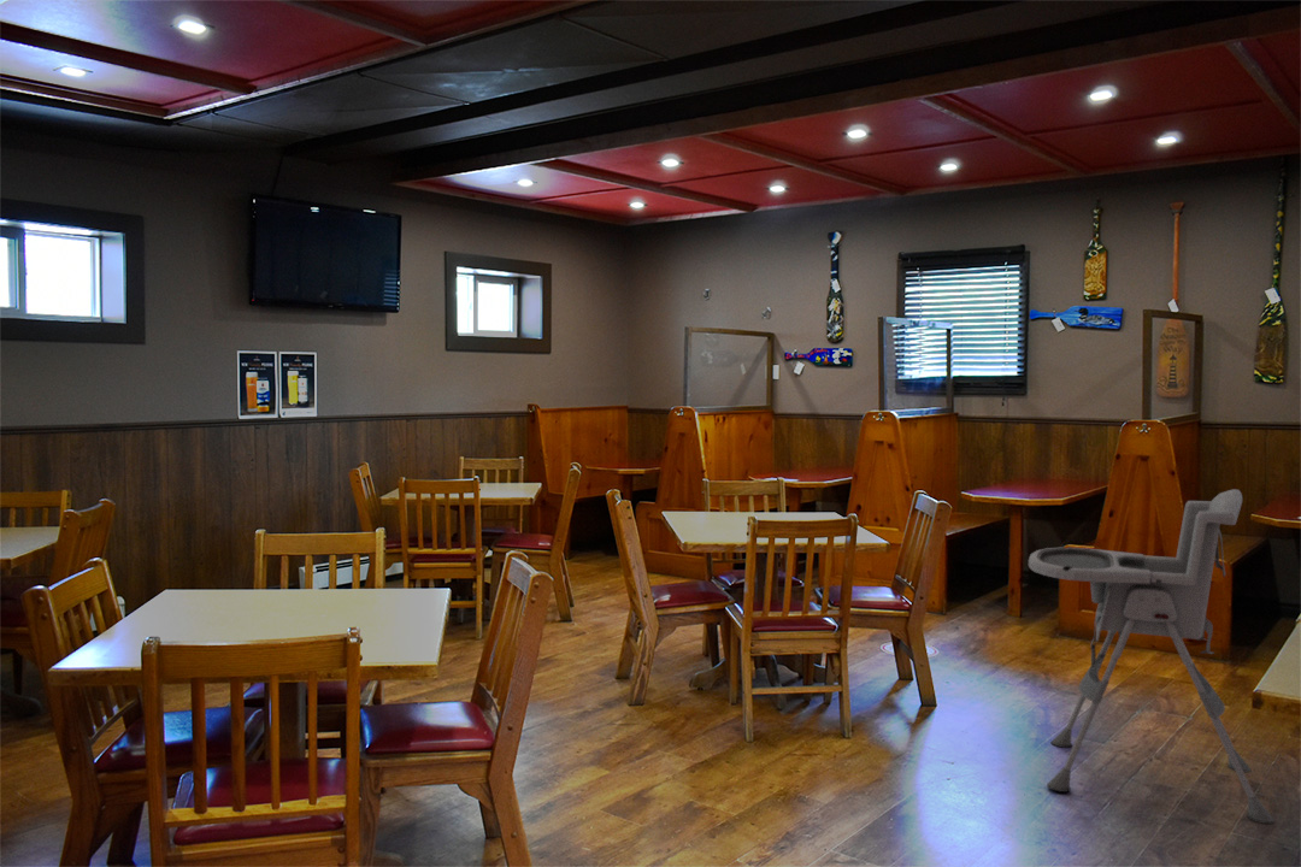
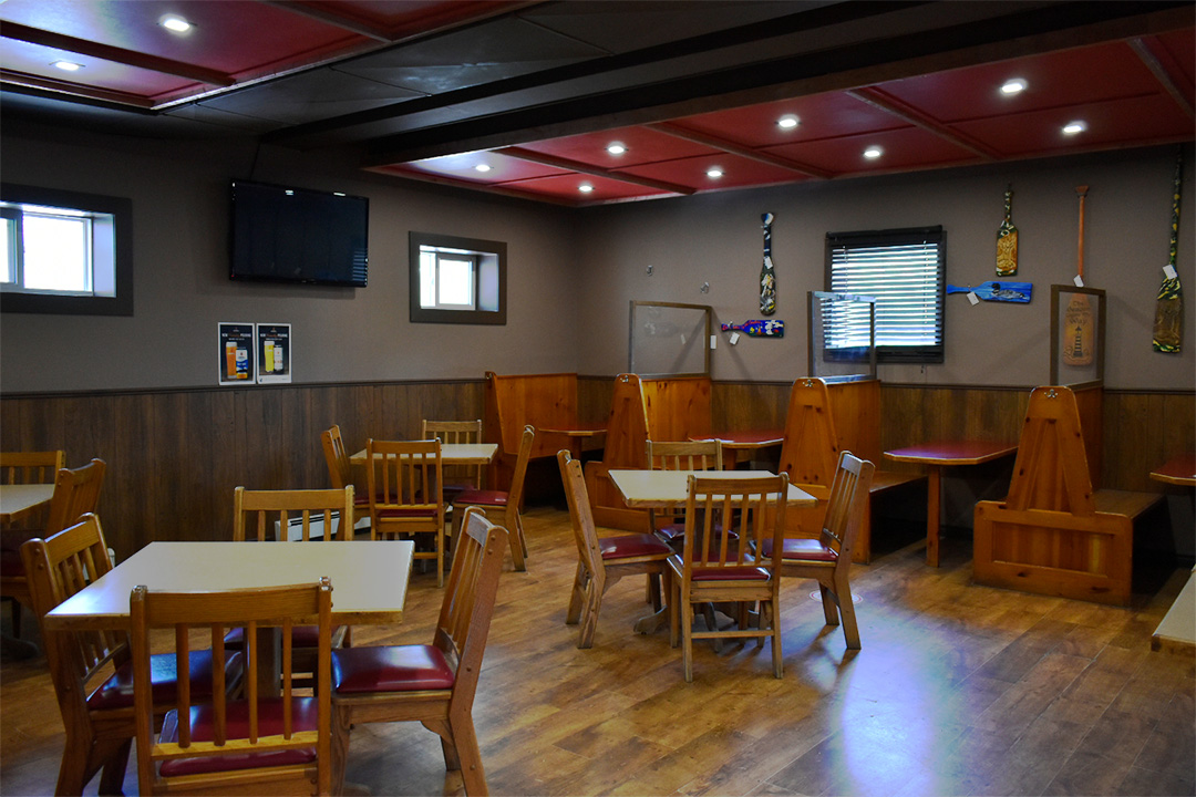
- high chair [1028,488,1276,826]
